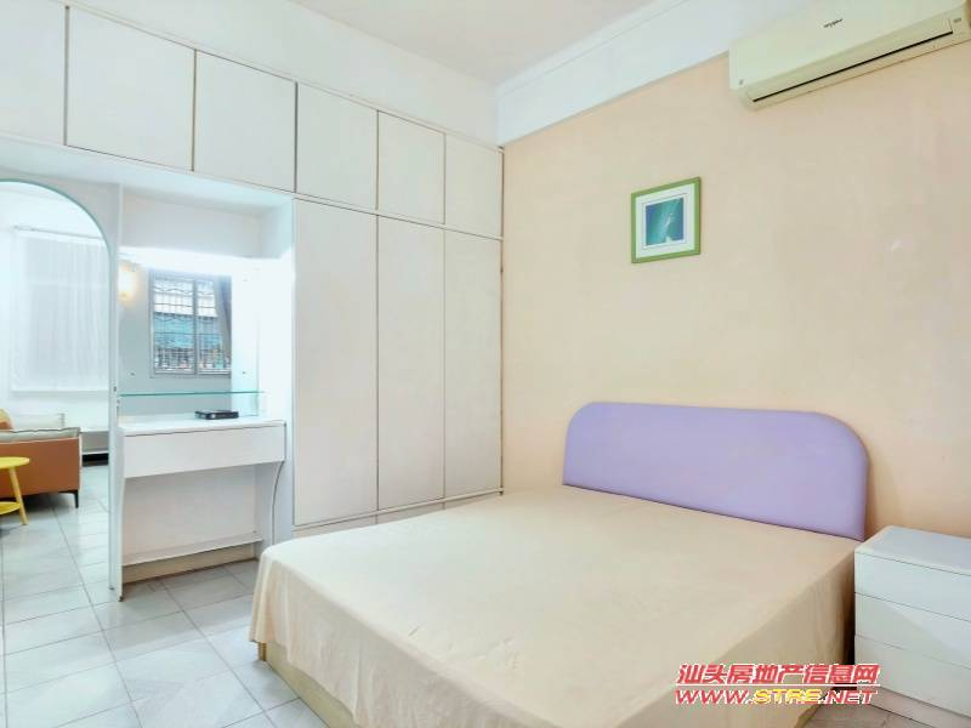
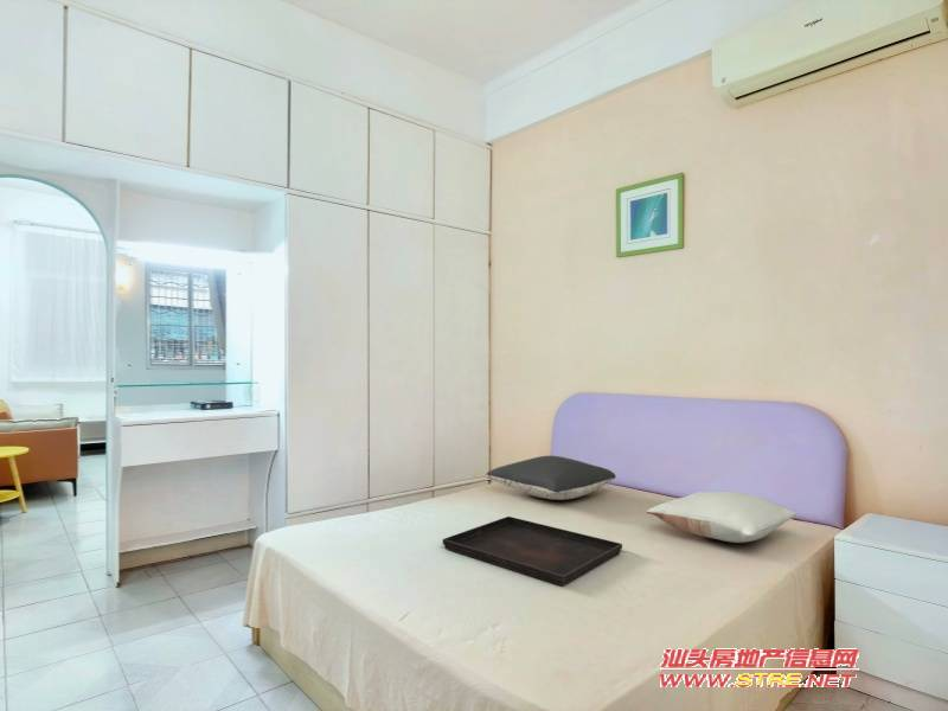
+ serving tray [442,515,623,587]
+ pillow [485,455,617,501]
+ pillow [645,491,798,544]
